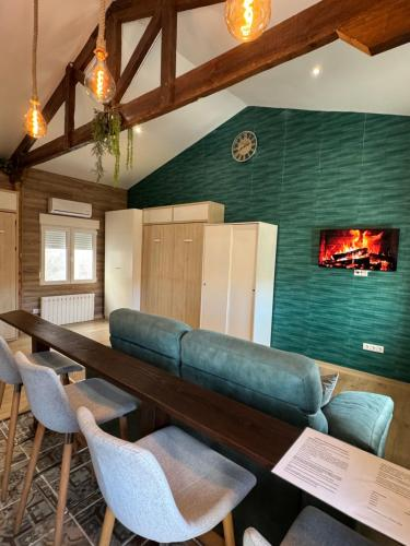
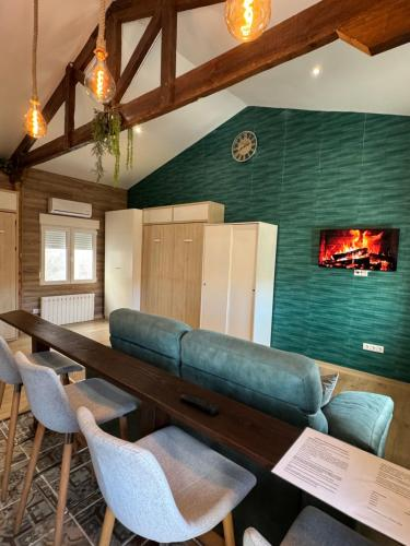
+ remote control [180,393,221,416]
